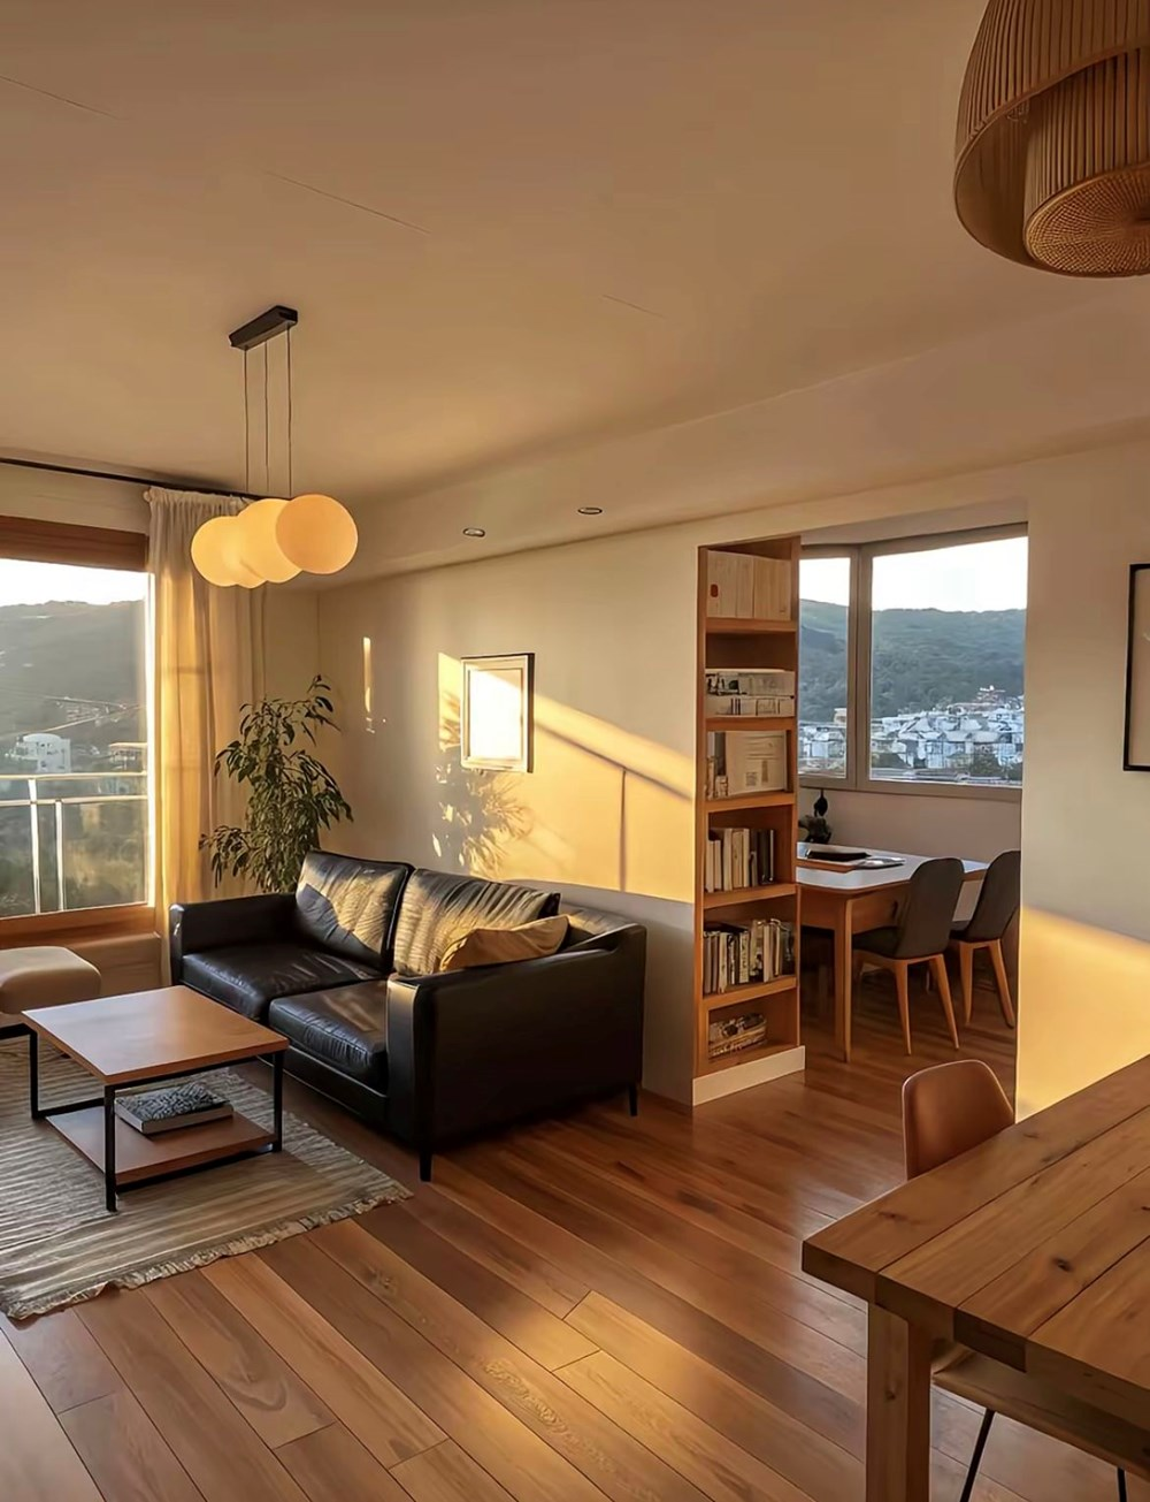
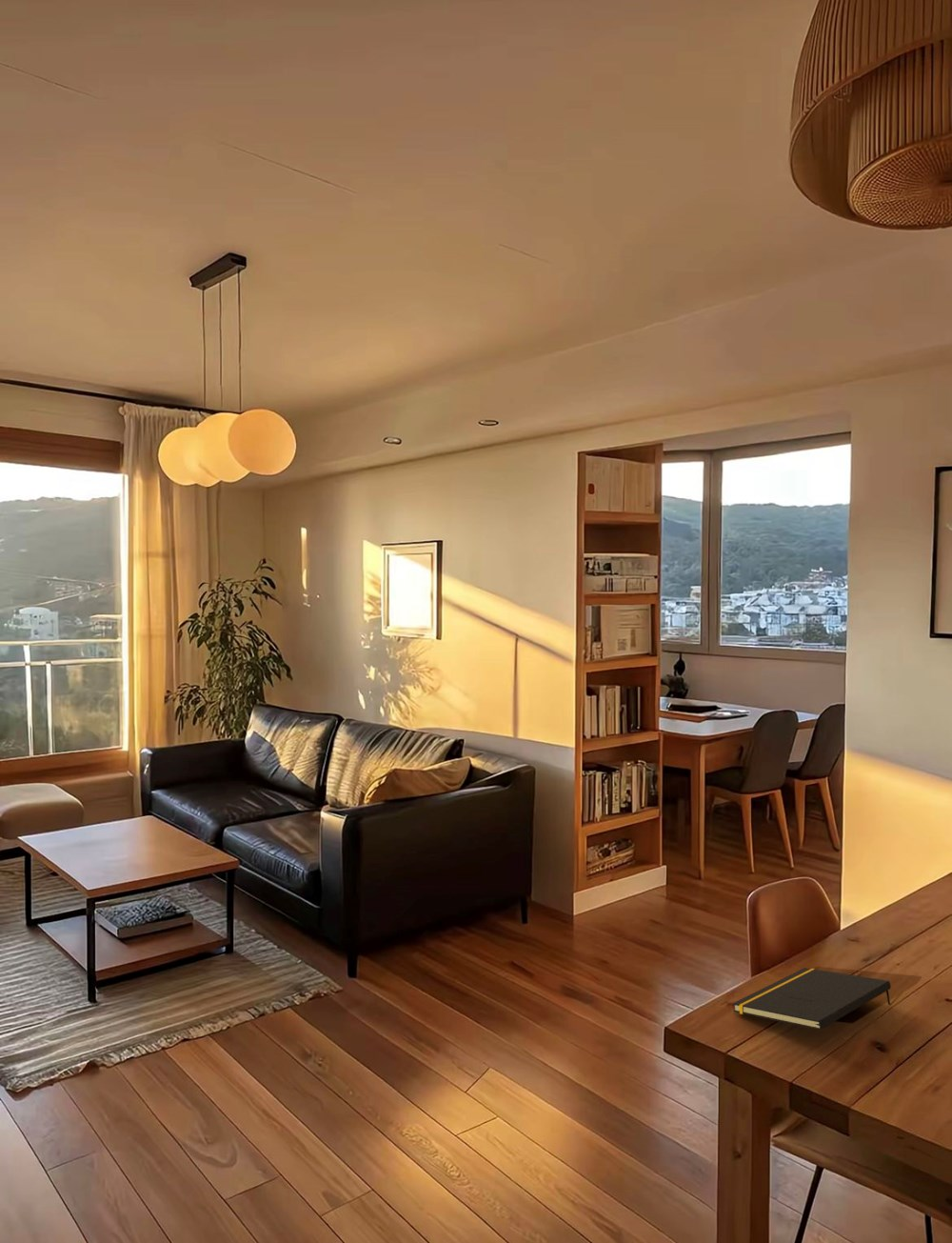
+ notepad [731,967,892,1031]
